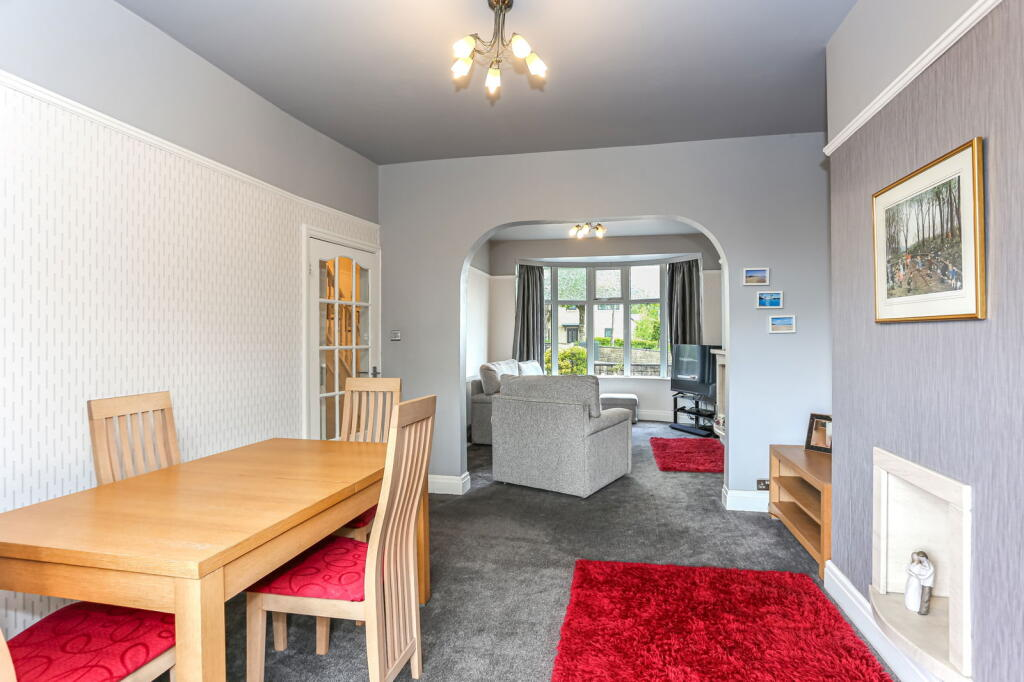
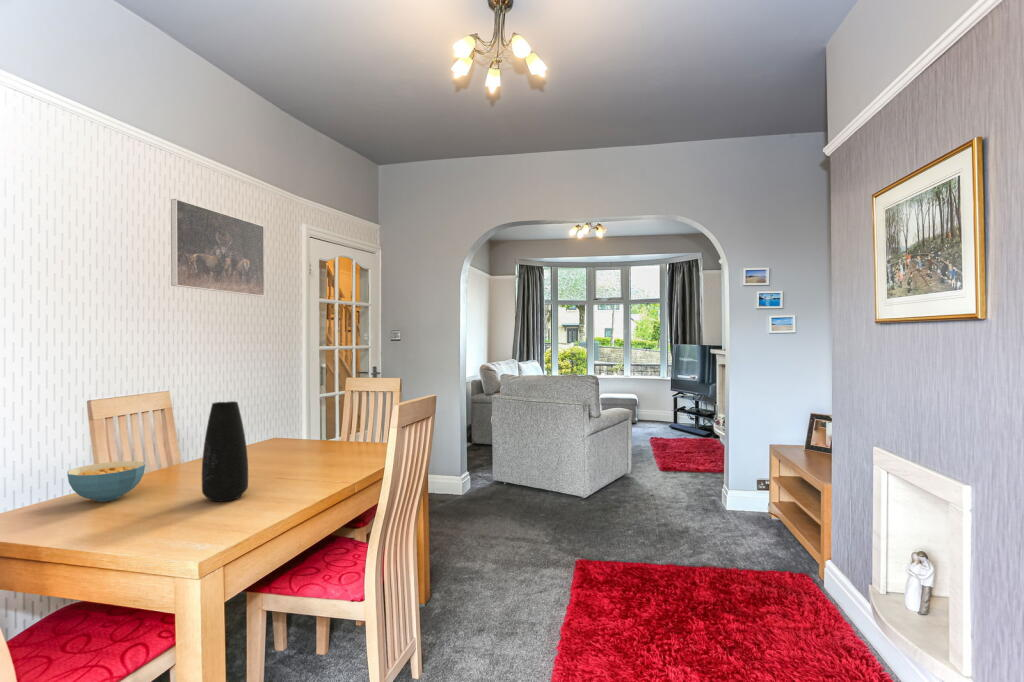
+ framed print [170,198,265,297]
+ vase [201,400,249,502]
+ cereal bowl [66,460,146,503]
